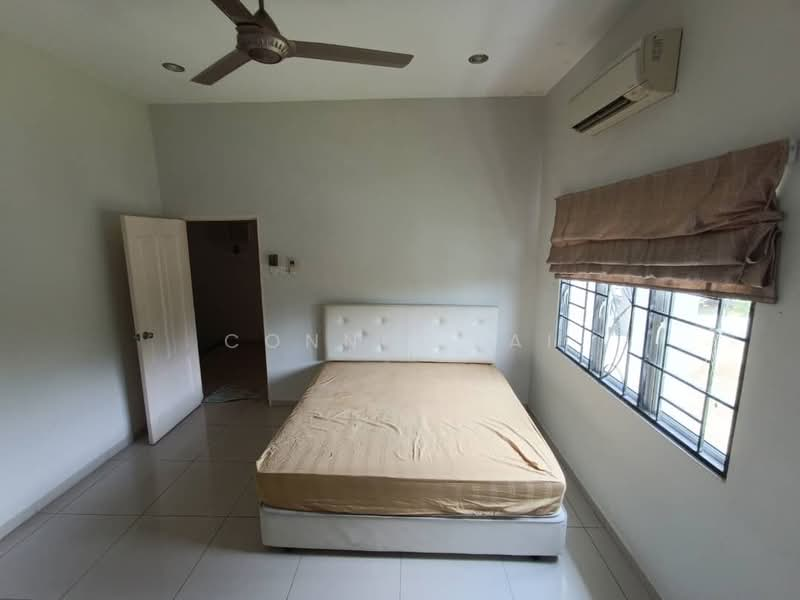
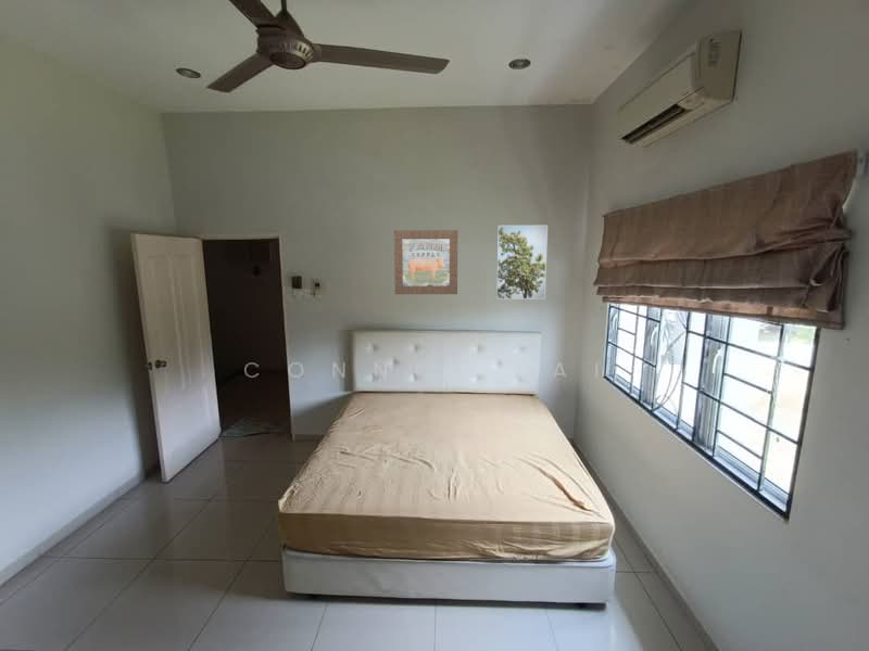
+ wall art [393,229,458,295]
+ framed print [495,225,549,301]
